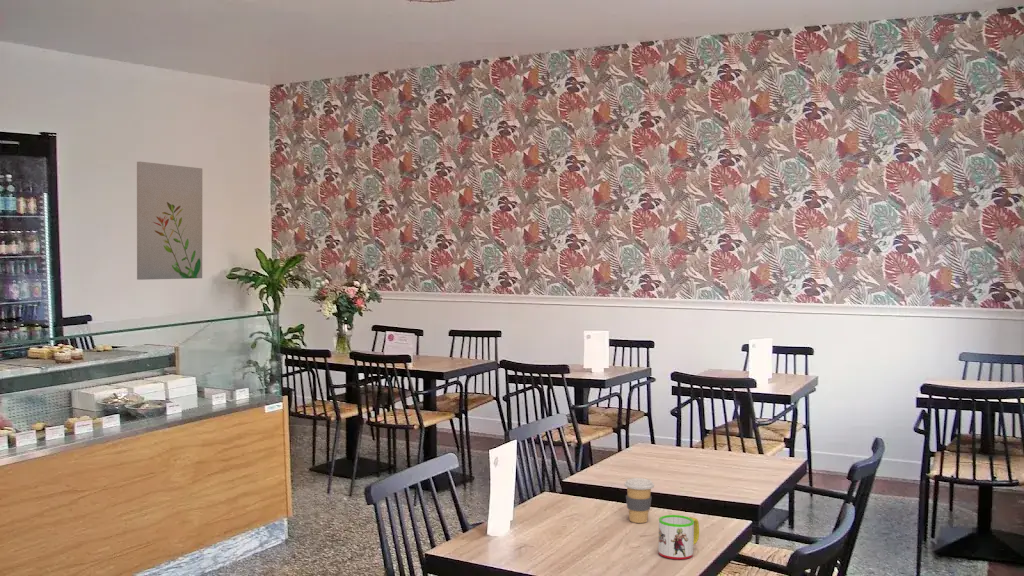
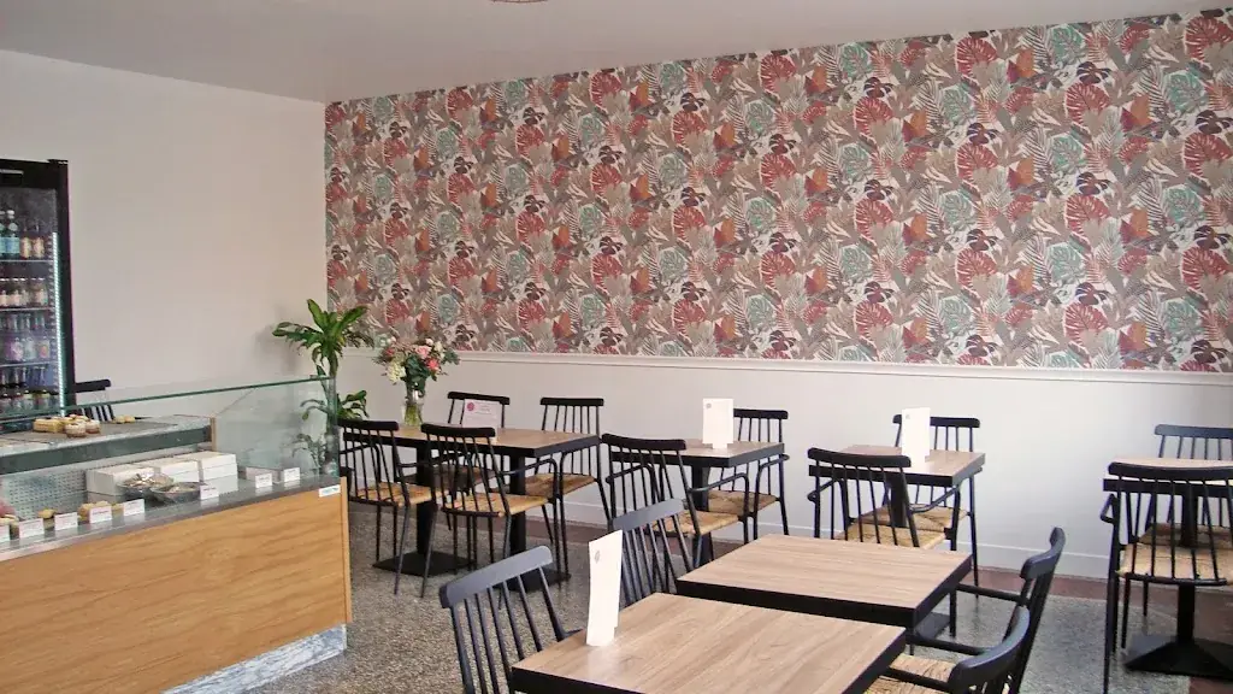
- wall art [136,161,203,281]
- mug [657,514,700,560]
- coffee cup [623,477,655,524]
